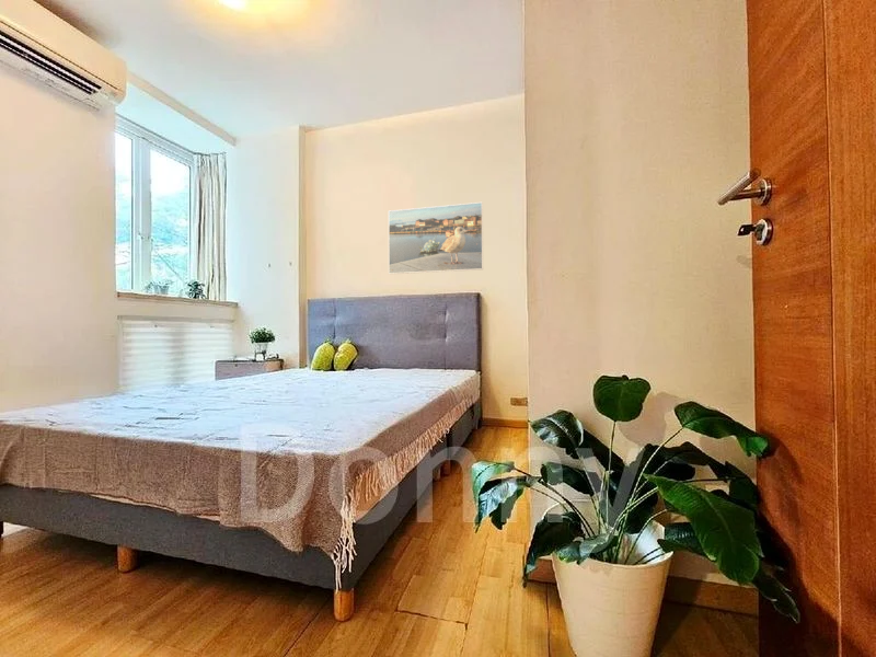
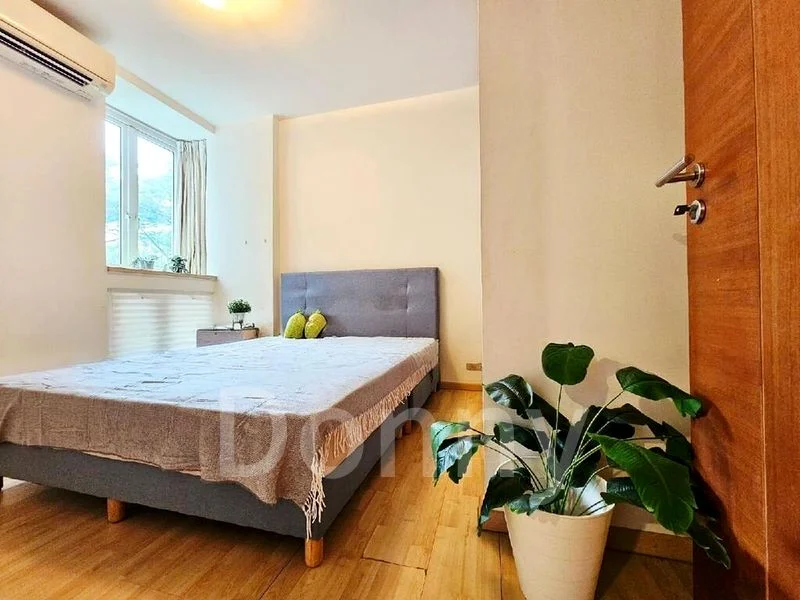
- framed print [388,201,484,275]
